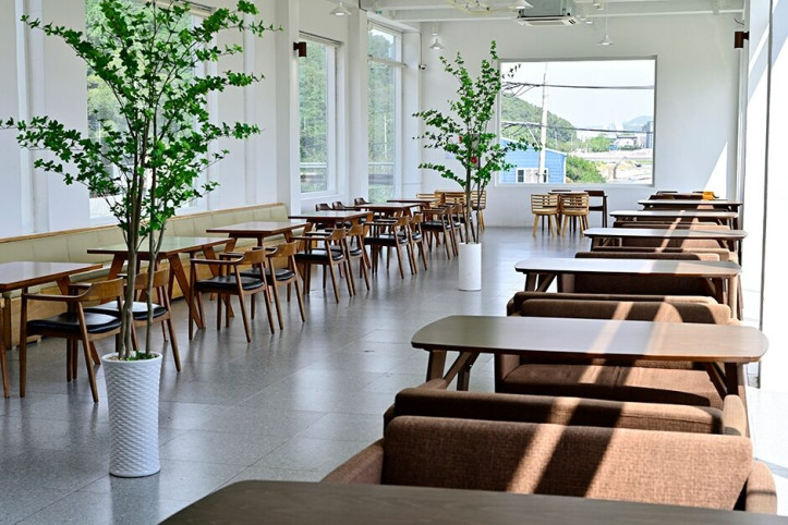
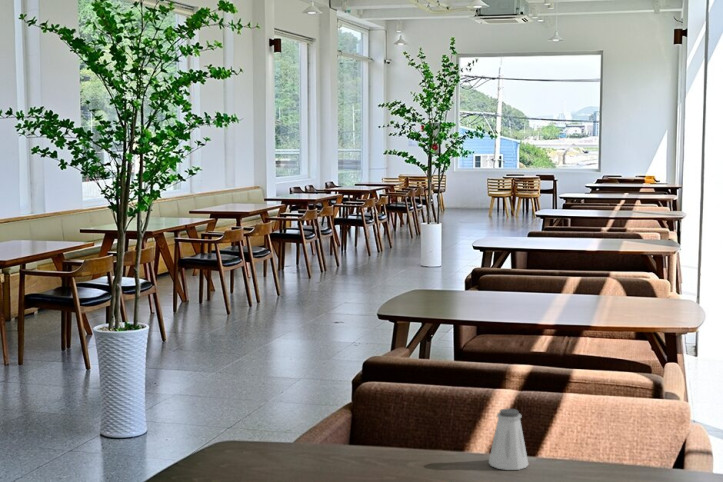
+ saltshaker [488,408,530,471]
